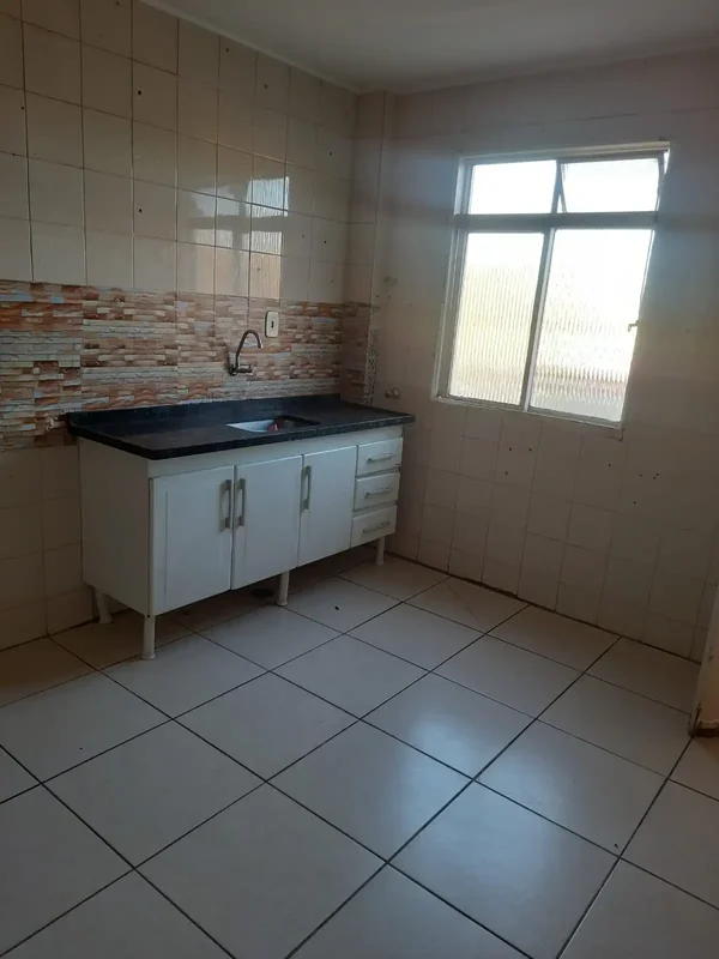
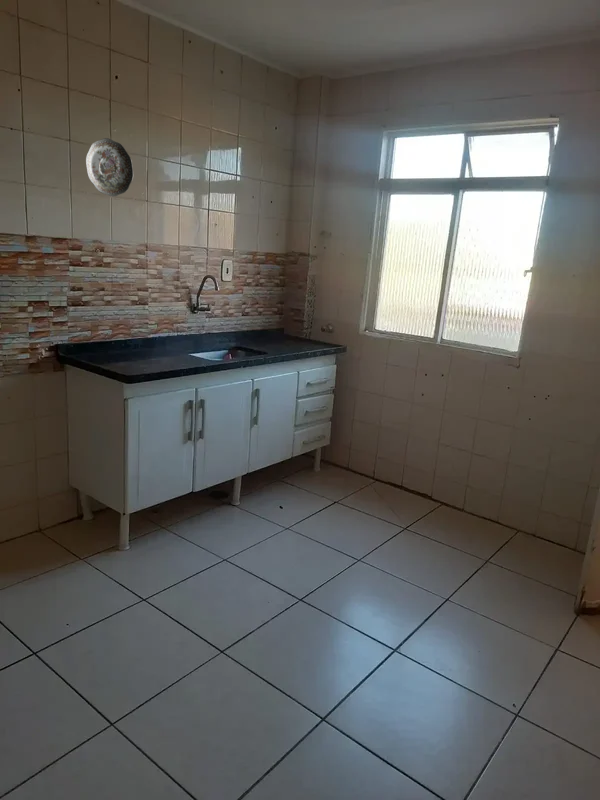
+ decorative plate [85,137,134,197]
